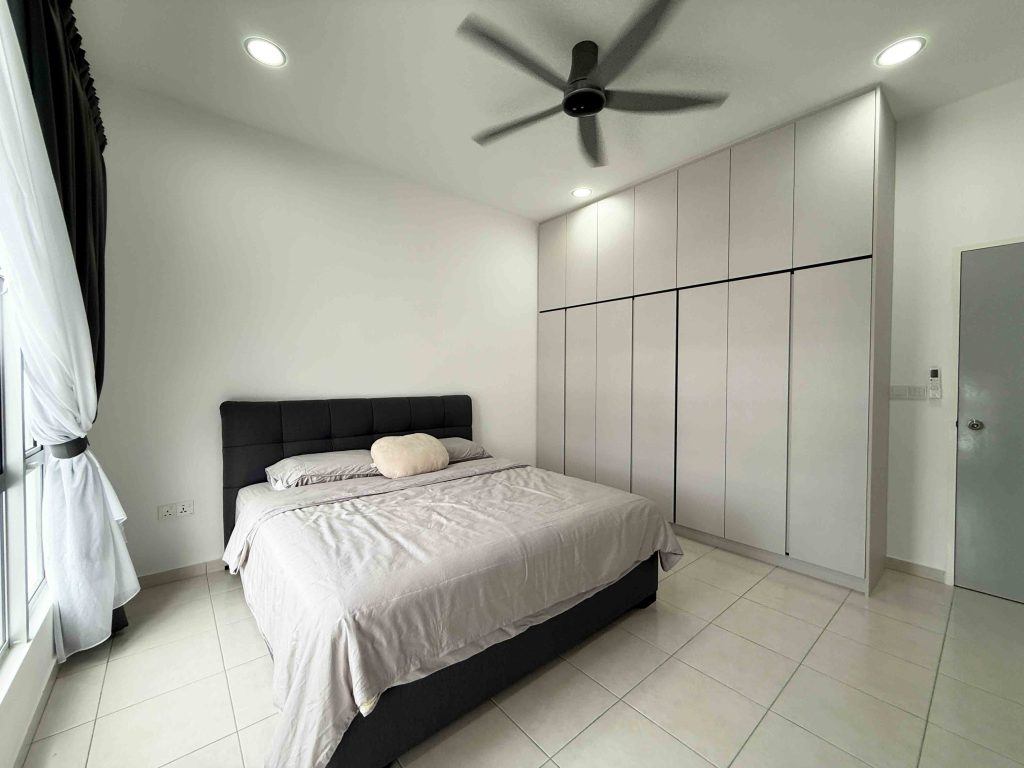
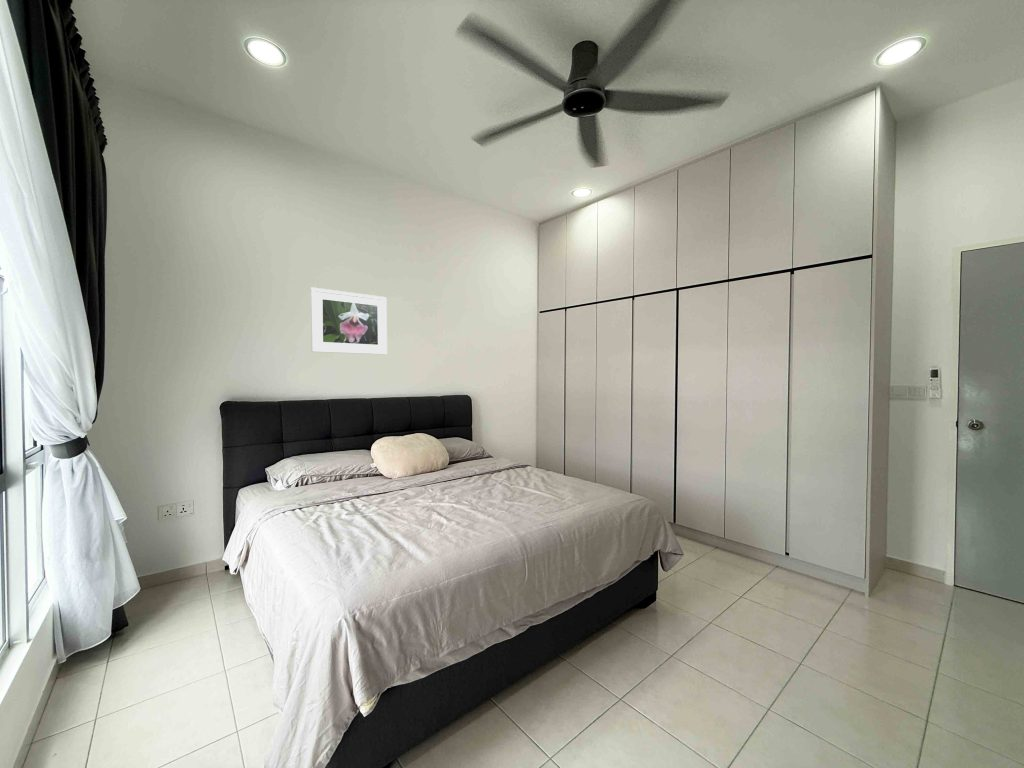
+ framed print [310,286,388,355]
